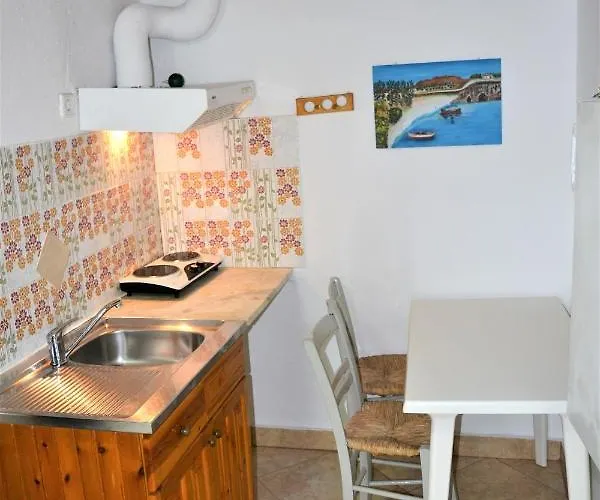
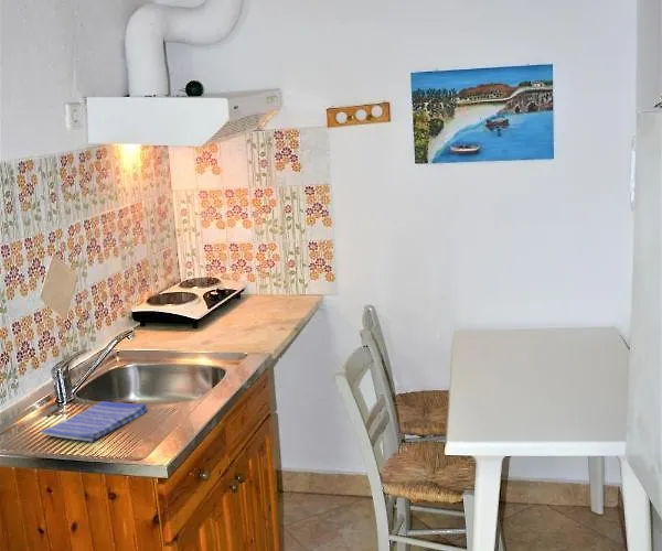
+ dish towel [40,400,149,443]
